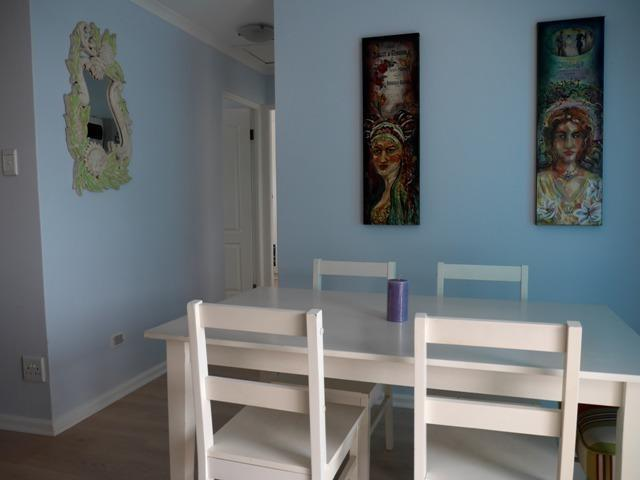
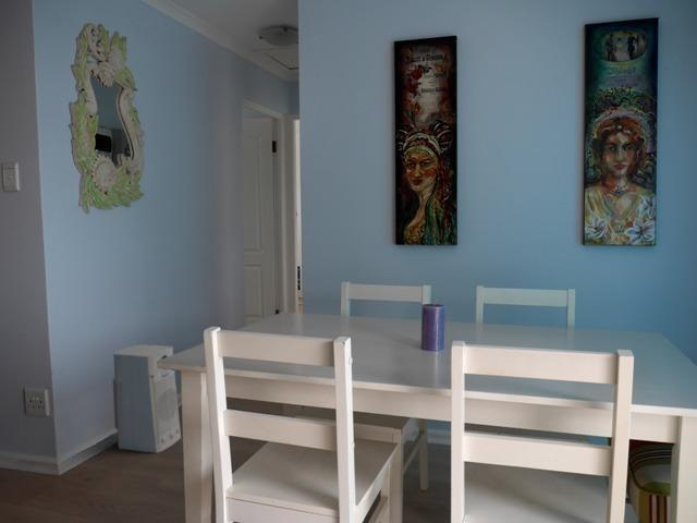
+ air purifier [112,343,182,454]
